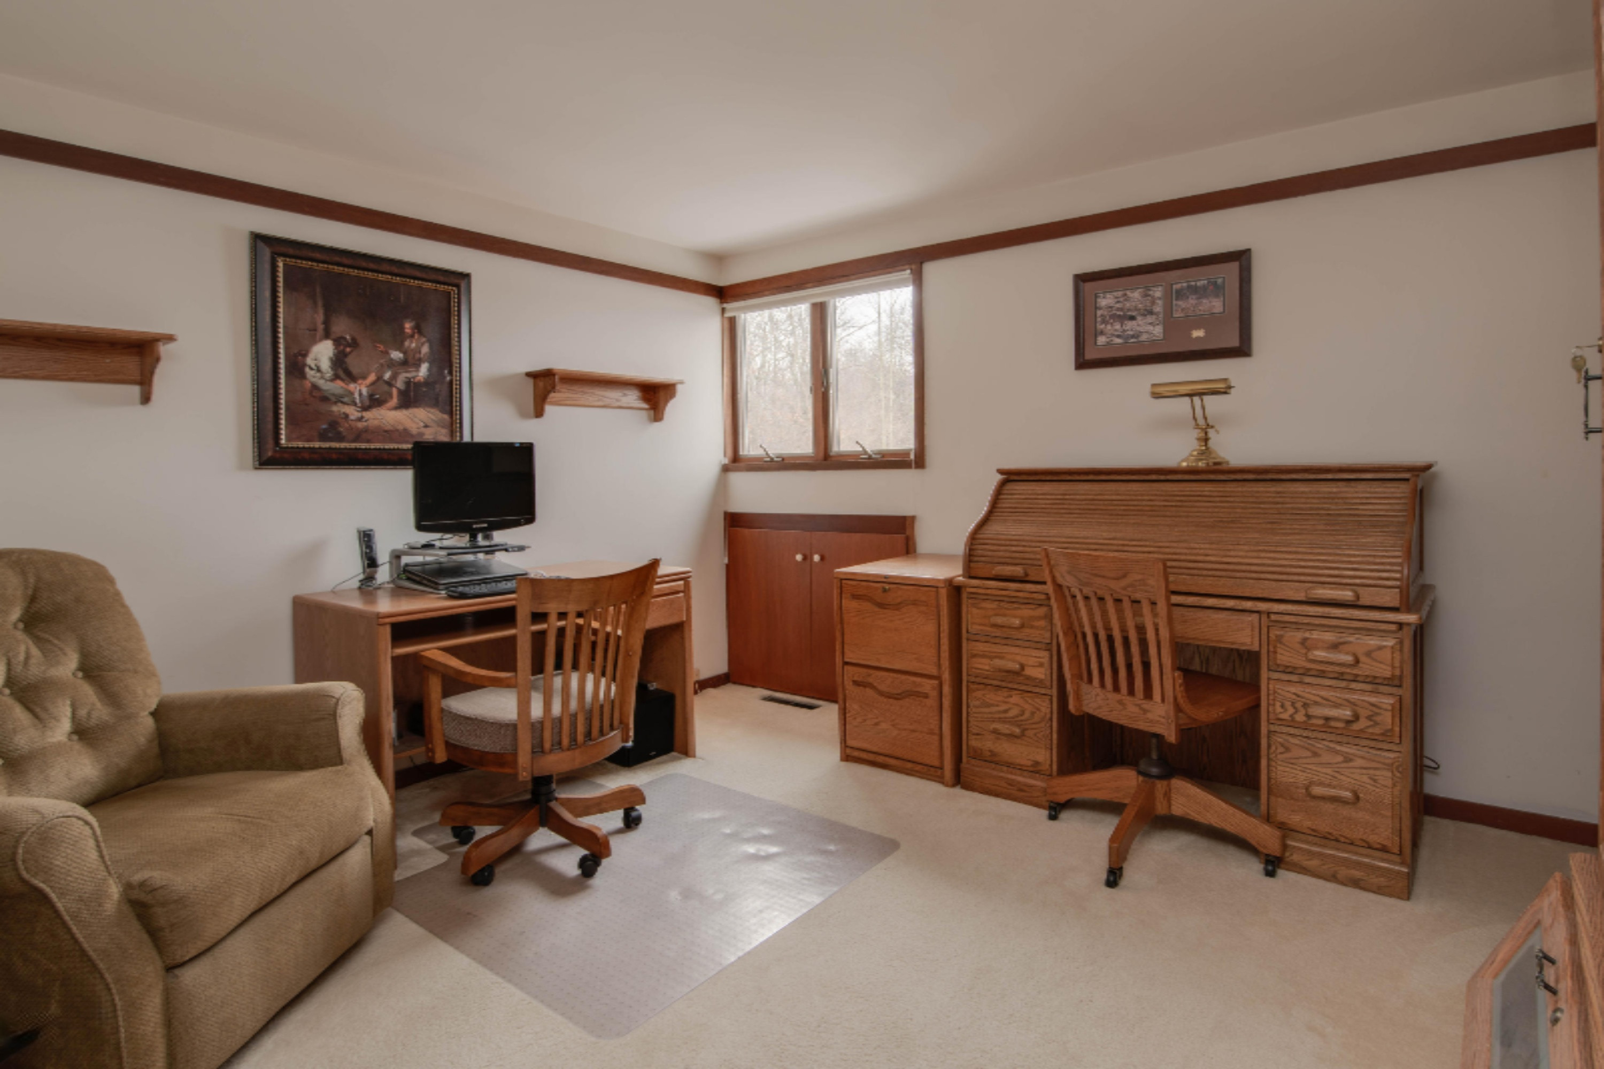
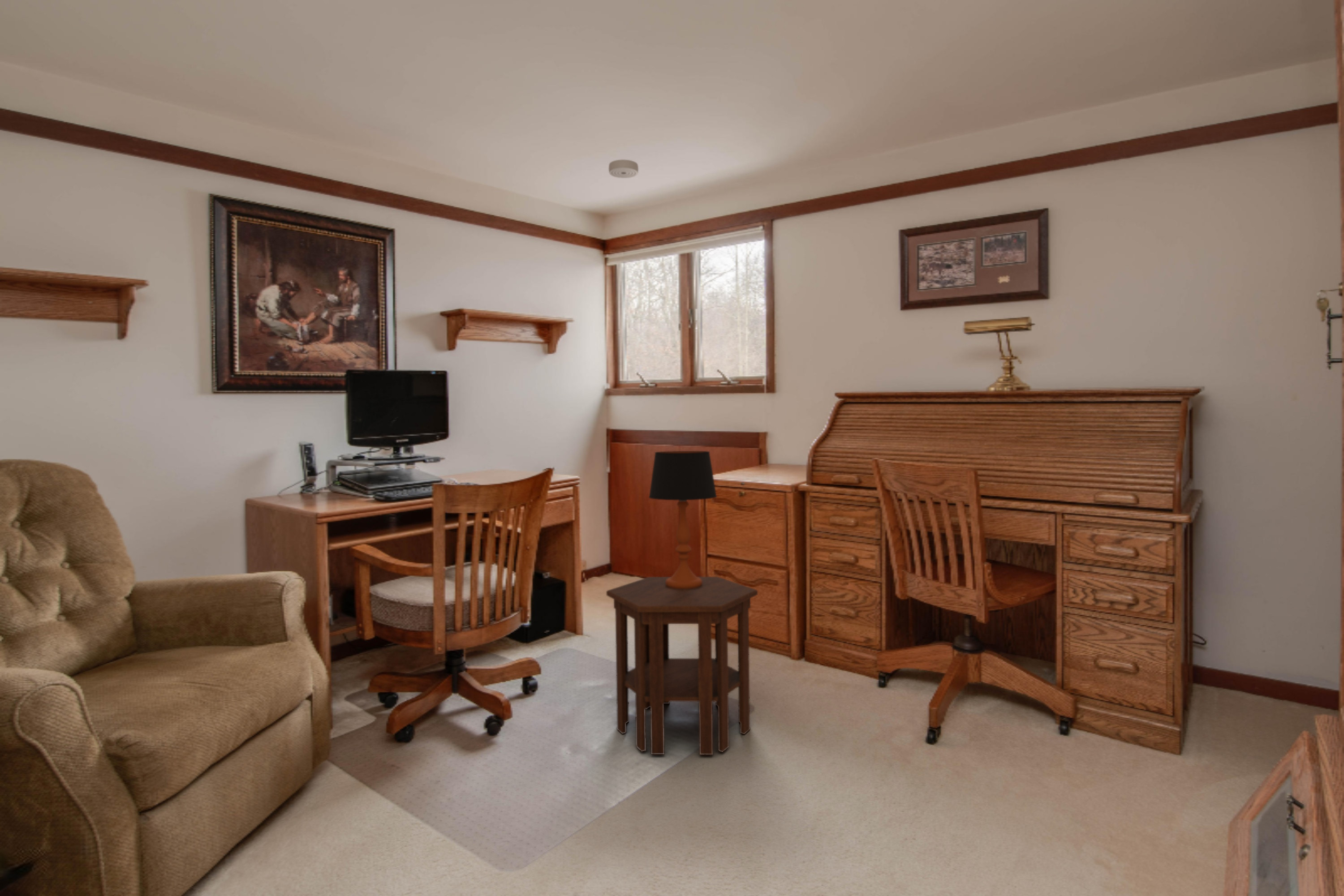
+ smoke detector [608,159,639,179]
+ table lamp [648,450,717,589]
+ side table [606,576,758,755]
